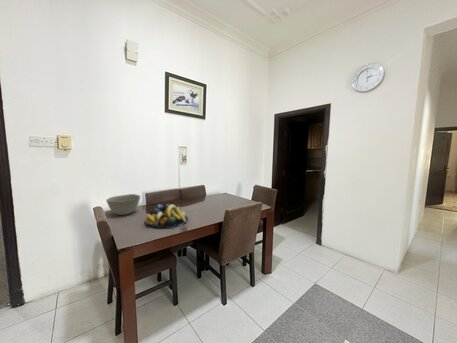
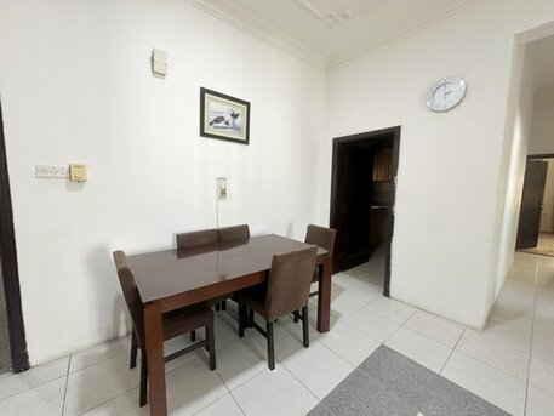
- fruit bowl [144,203,189,229]
- bowl [105,193,141,216]
